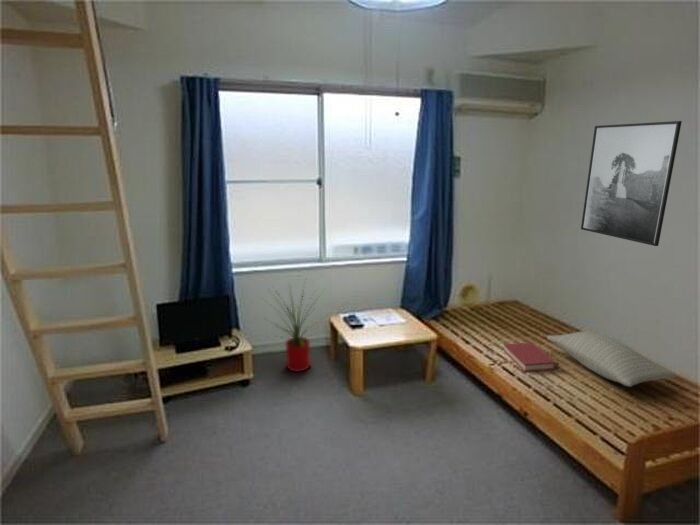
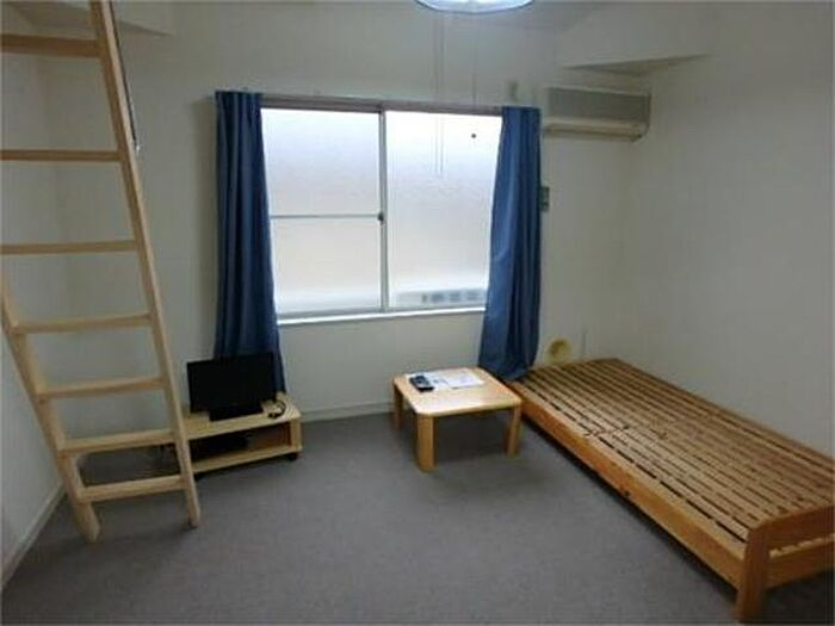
- house plant [262,279,331,373]
- hardback book [503,342,557,373]
- pillow [546,329,678,388]
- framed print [580,120,683,247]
